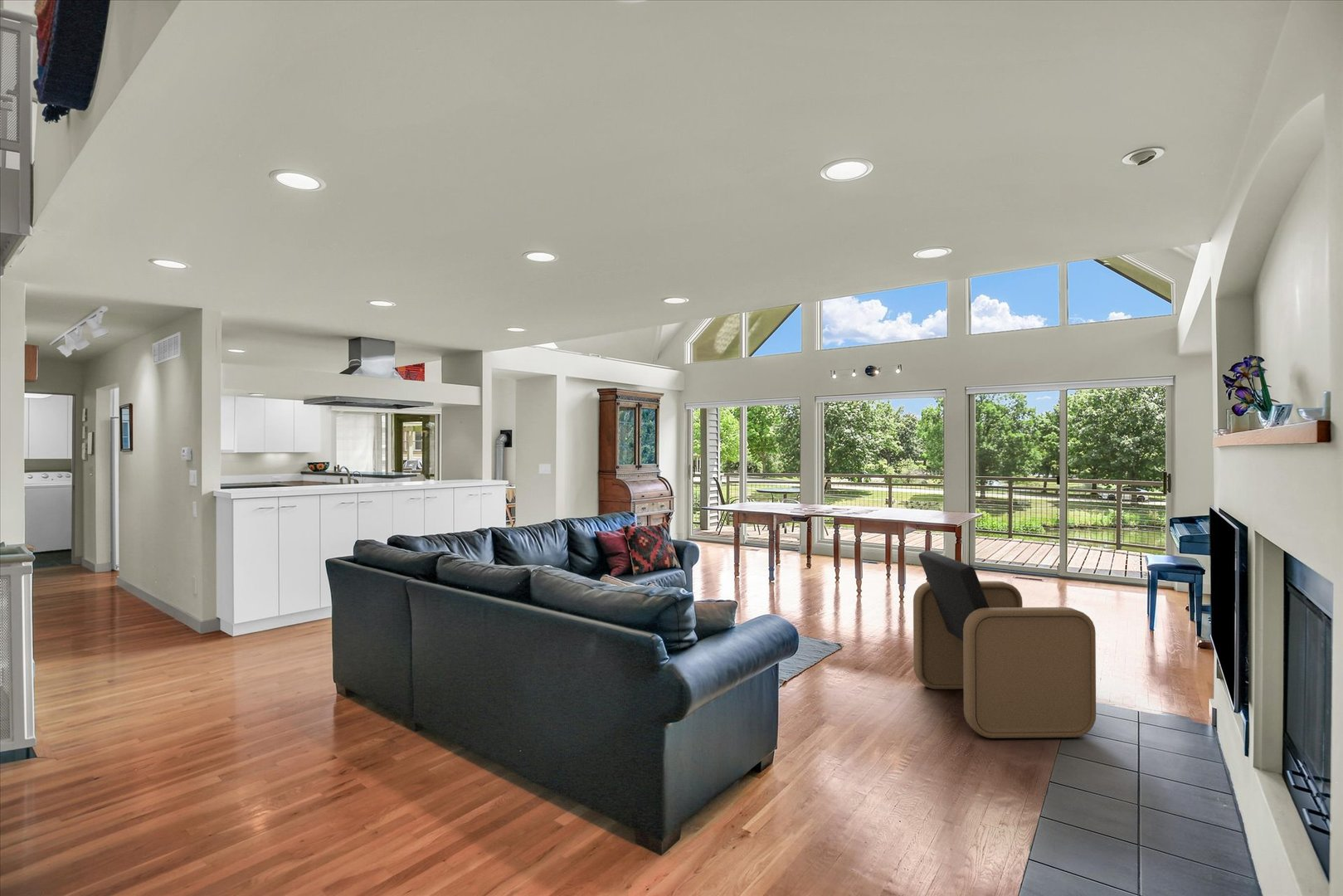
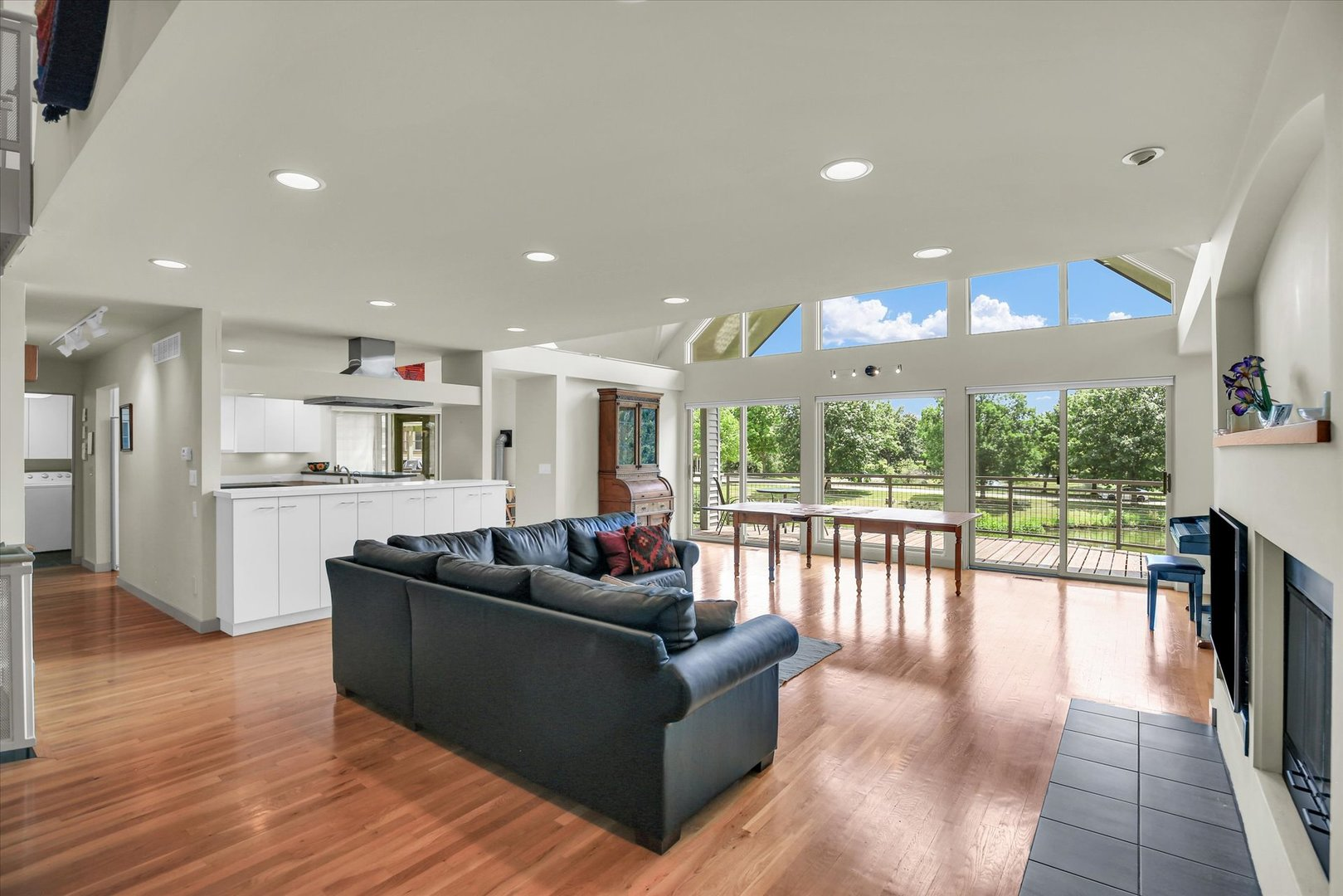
- armchair [912,549,1097,739]
